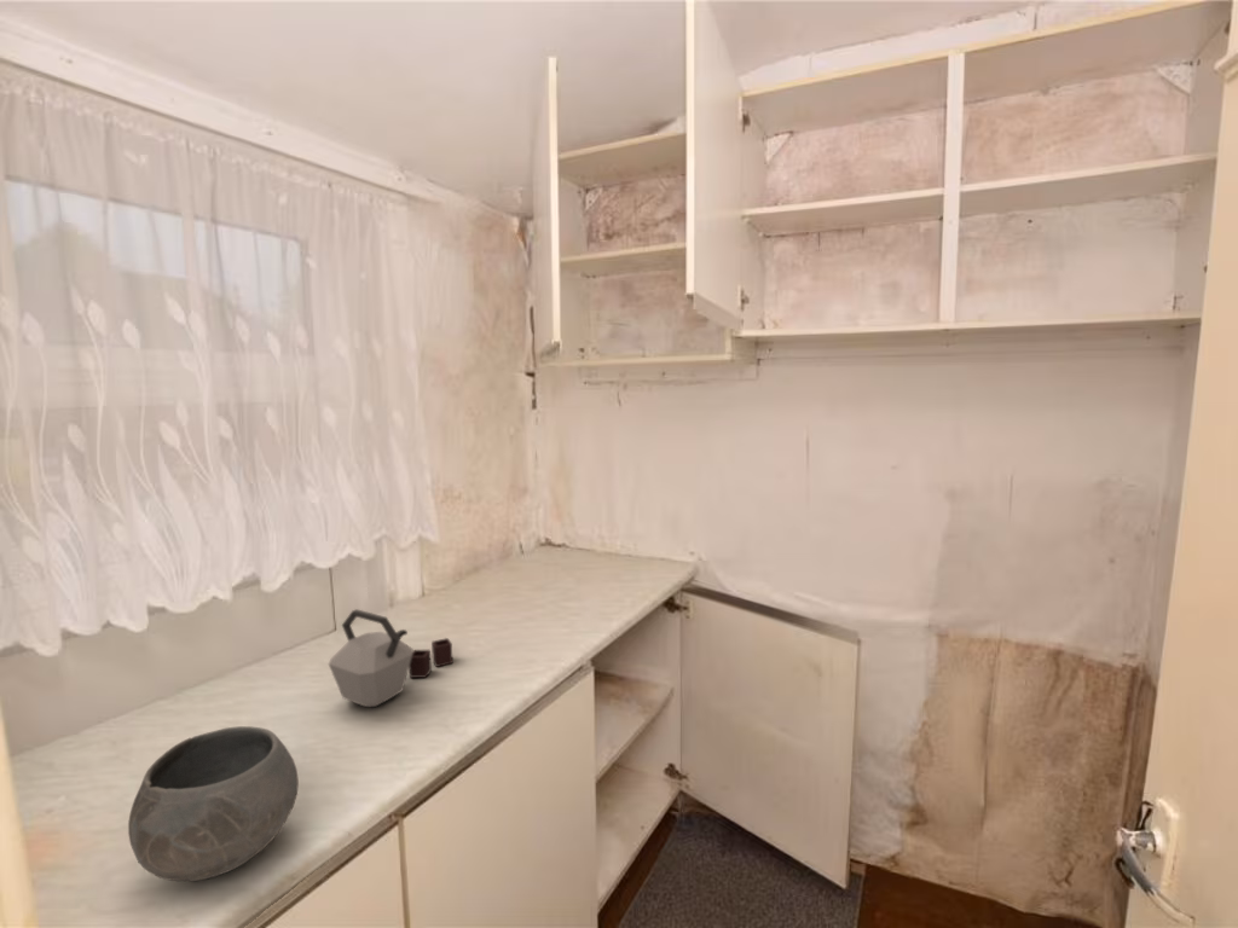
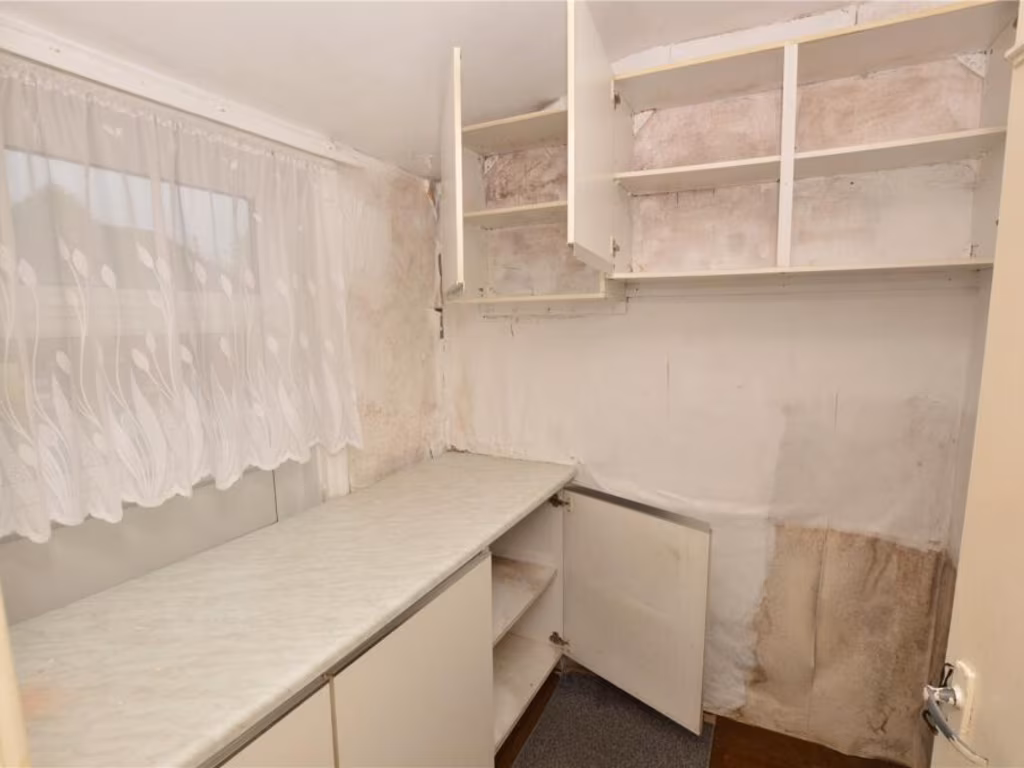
- kettle [328,608,453,708]
- bowl [127,725,300,882]
